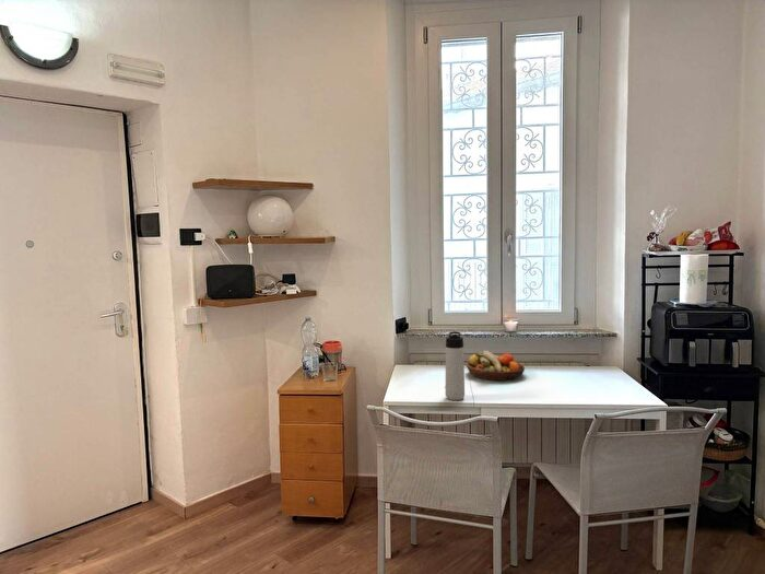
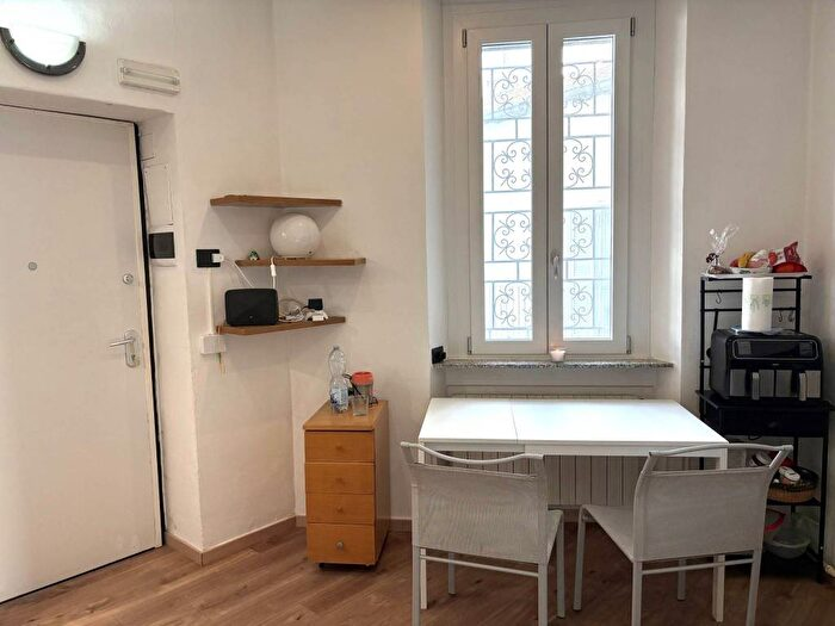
- thermos bottle [445,330,466,401]
- fruit bowl [466,350,526,382]
